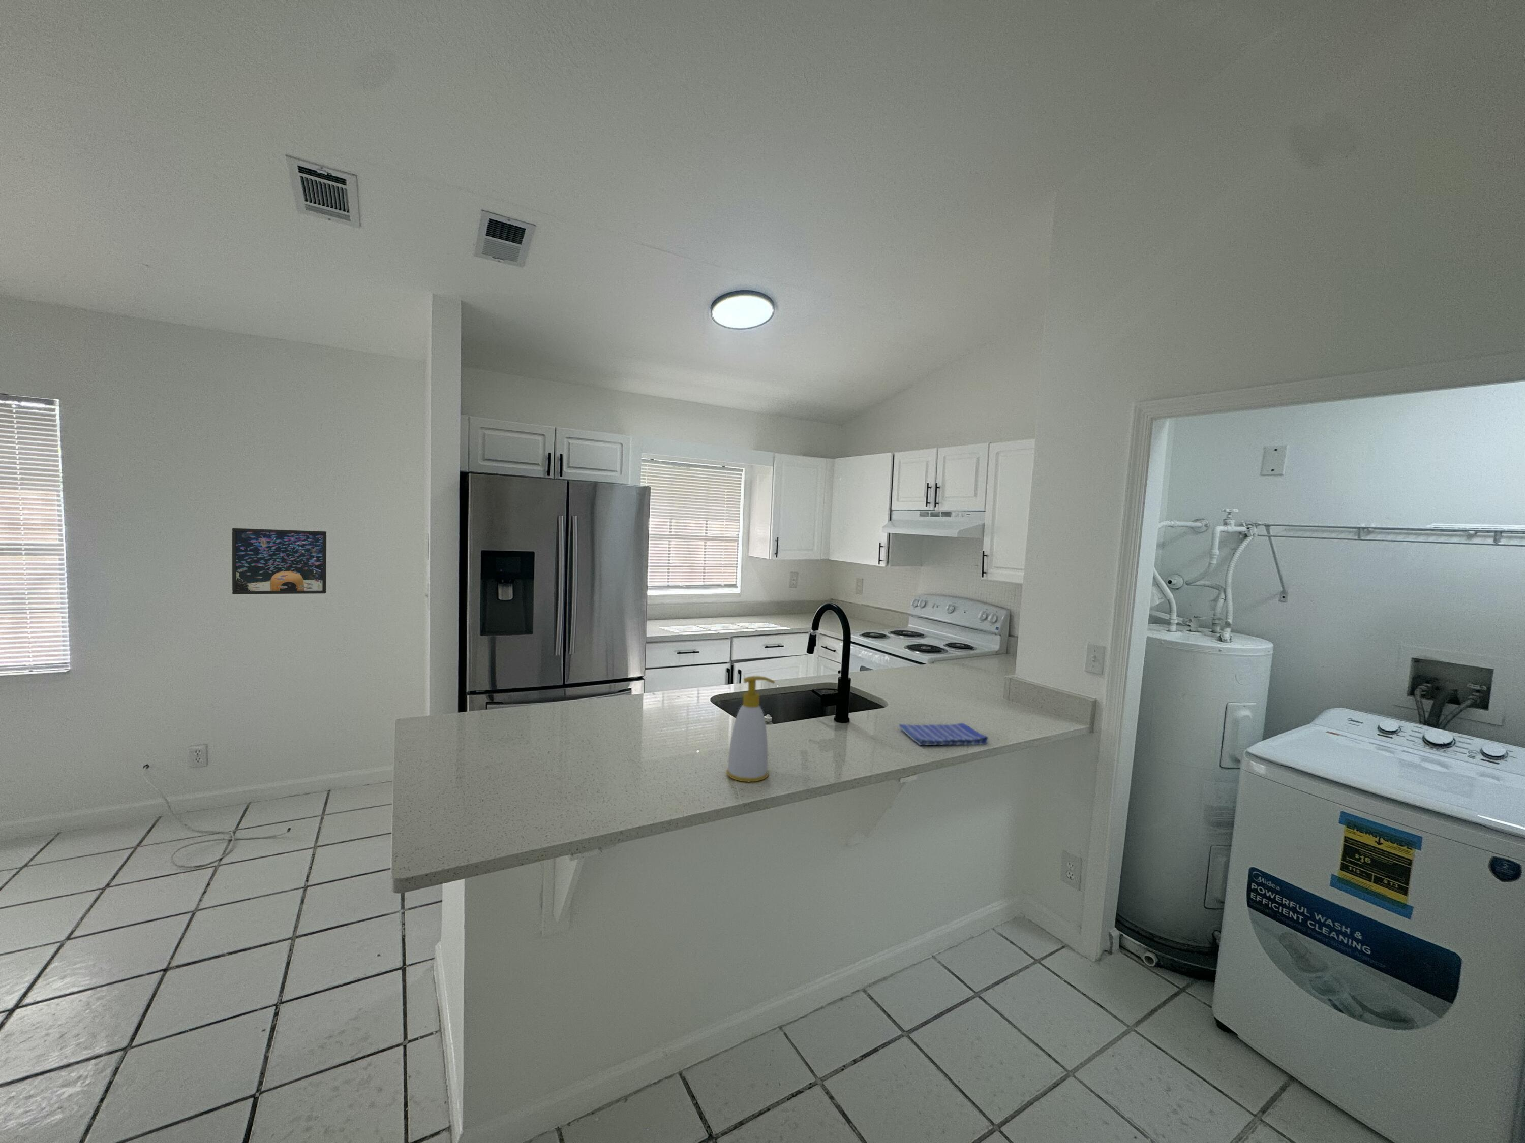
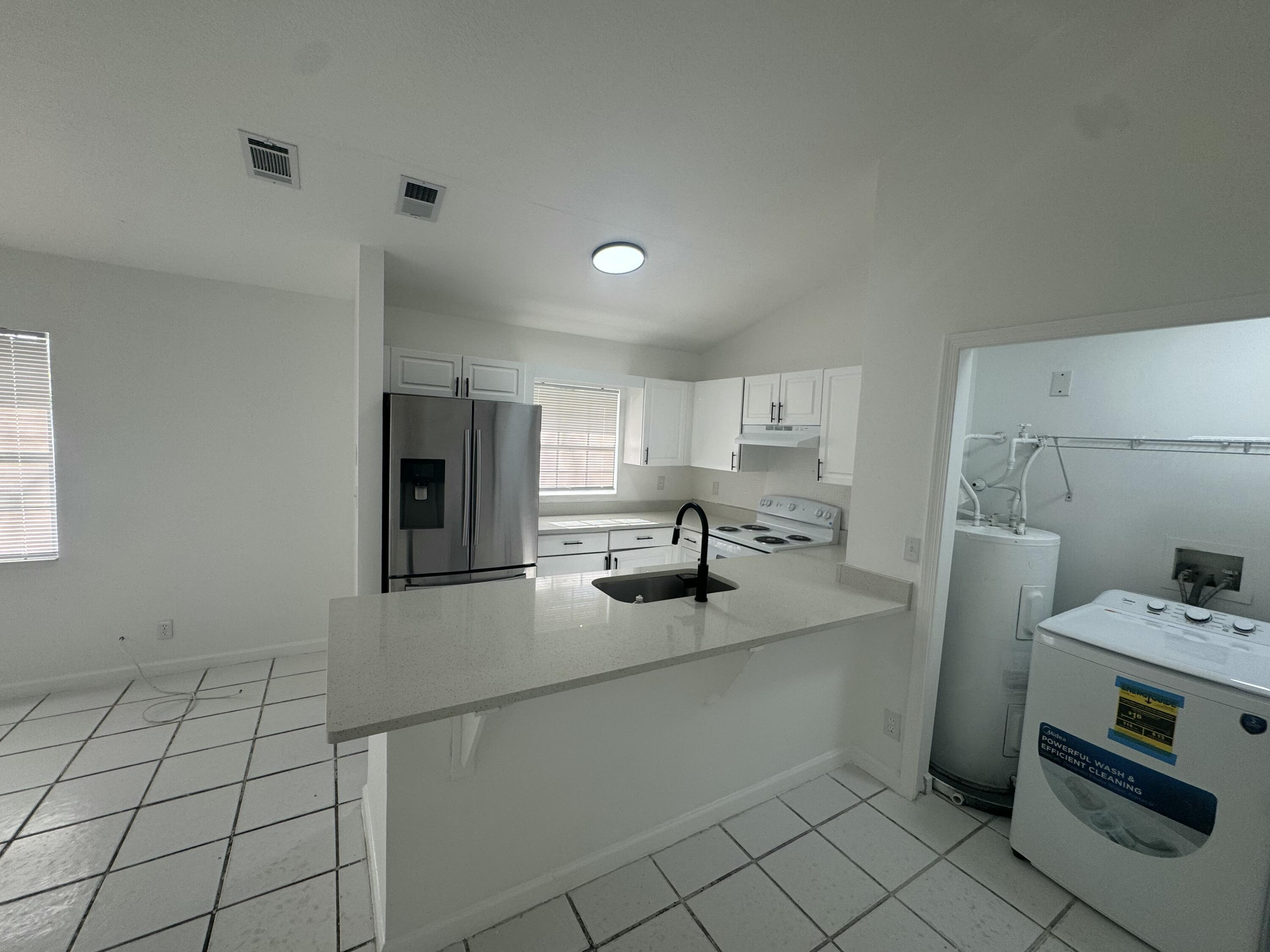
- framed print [232,528,327,594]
- soap bottle [726,675,776,783]
- dish towel [898,723,989,746]
